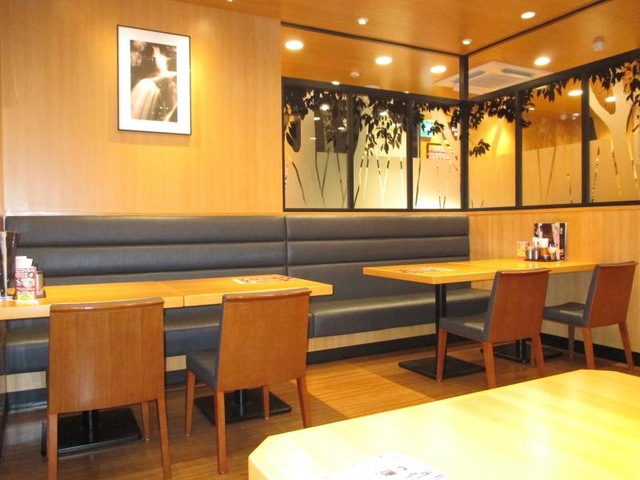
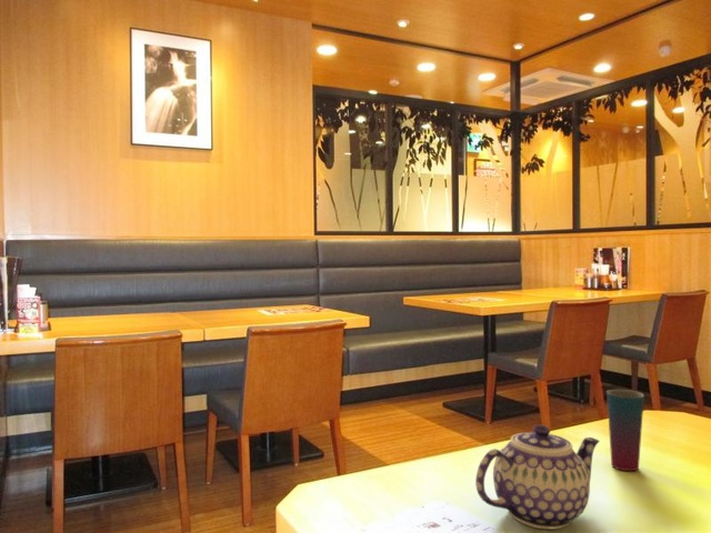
+ teapot [474,424,601,530]
+ cup [605,389,645,472]
